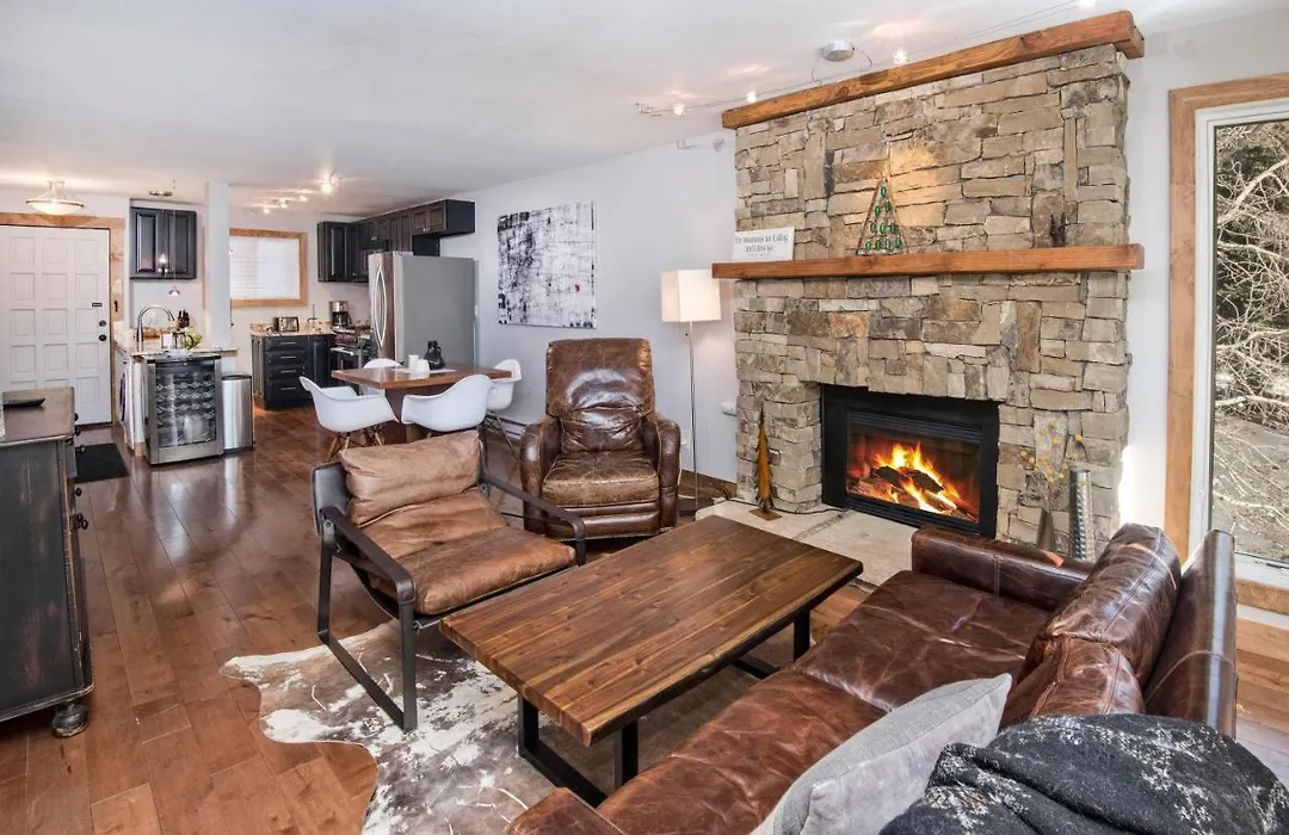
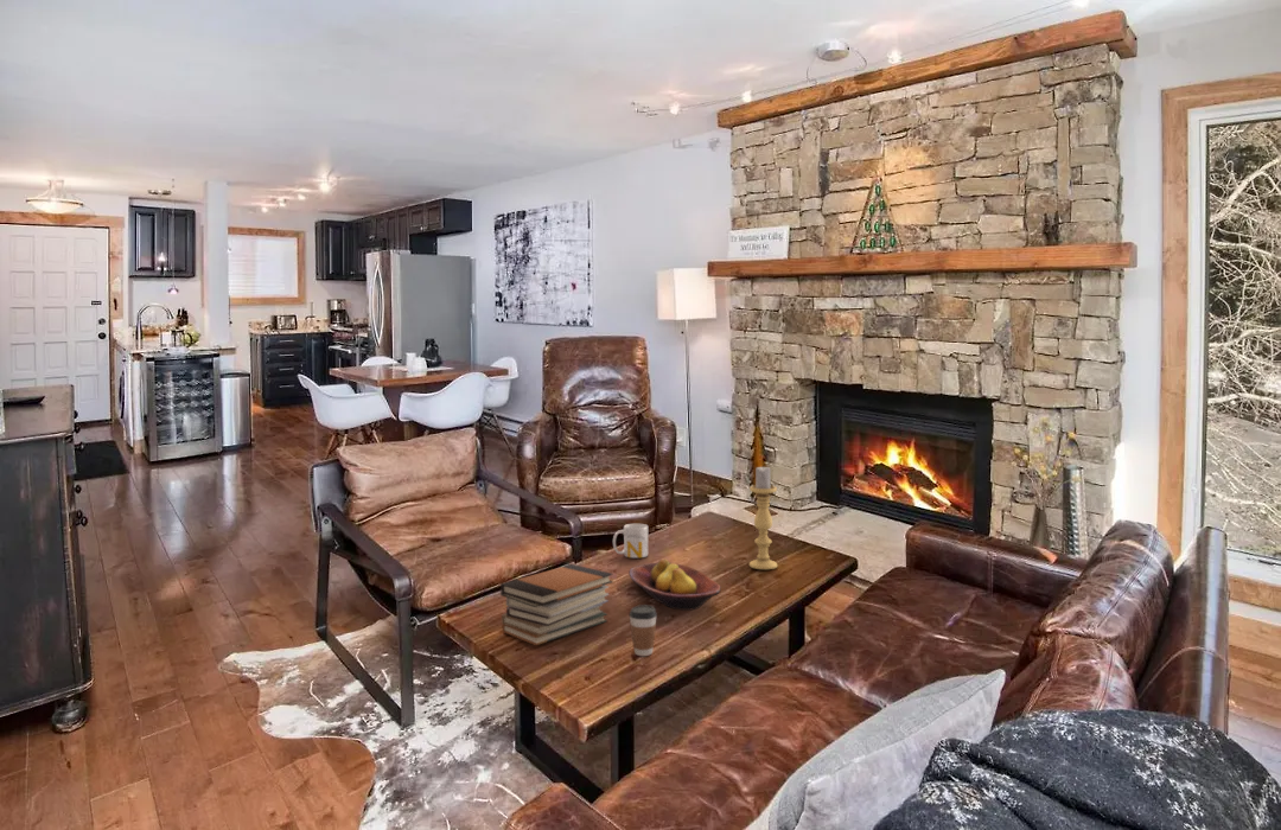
+ fruit bowl [627,557,722,612]
+ coffee cup [629,604,658,657]
+ mug [612,523,649,560]
+ book stack [499,563,614,646]
+ candle holder [748,465,778,570]
